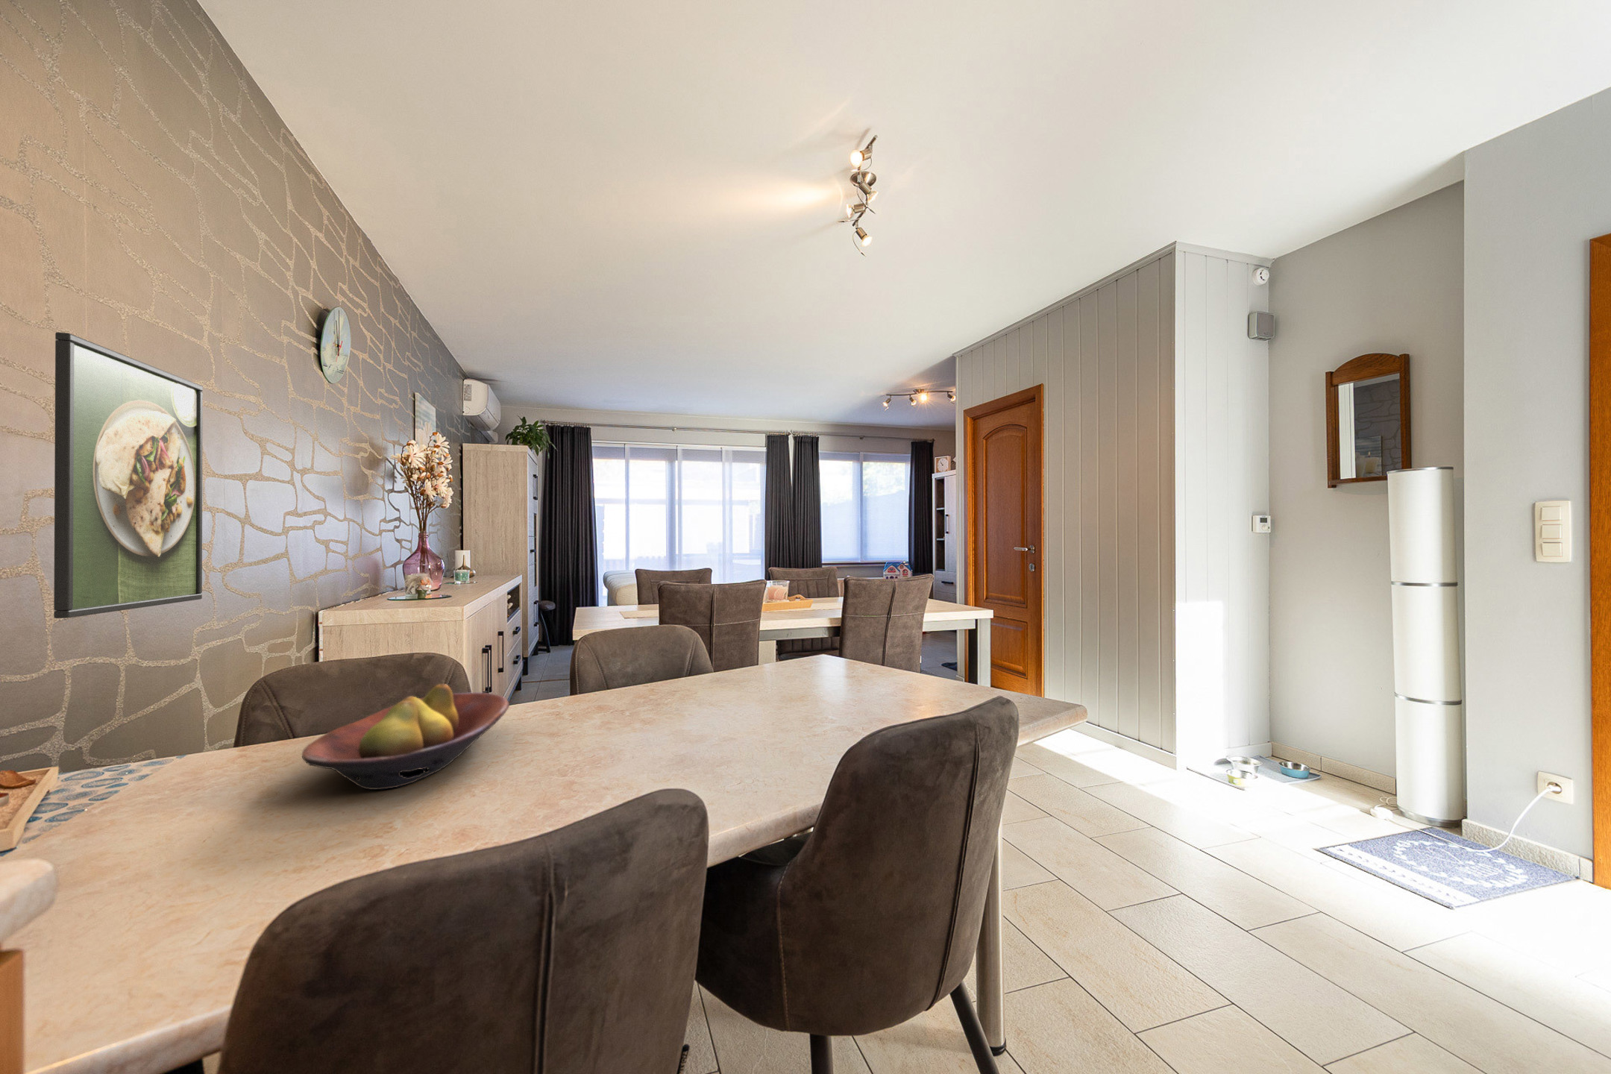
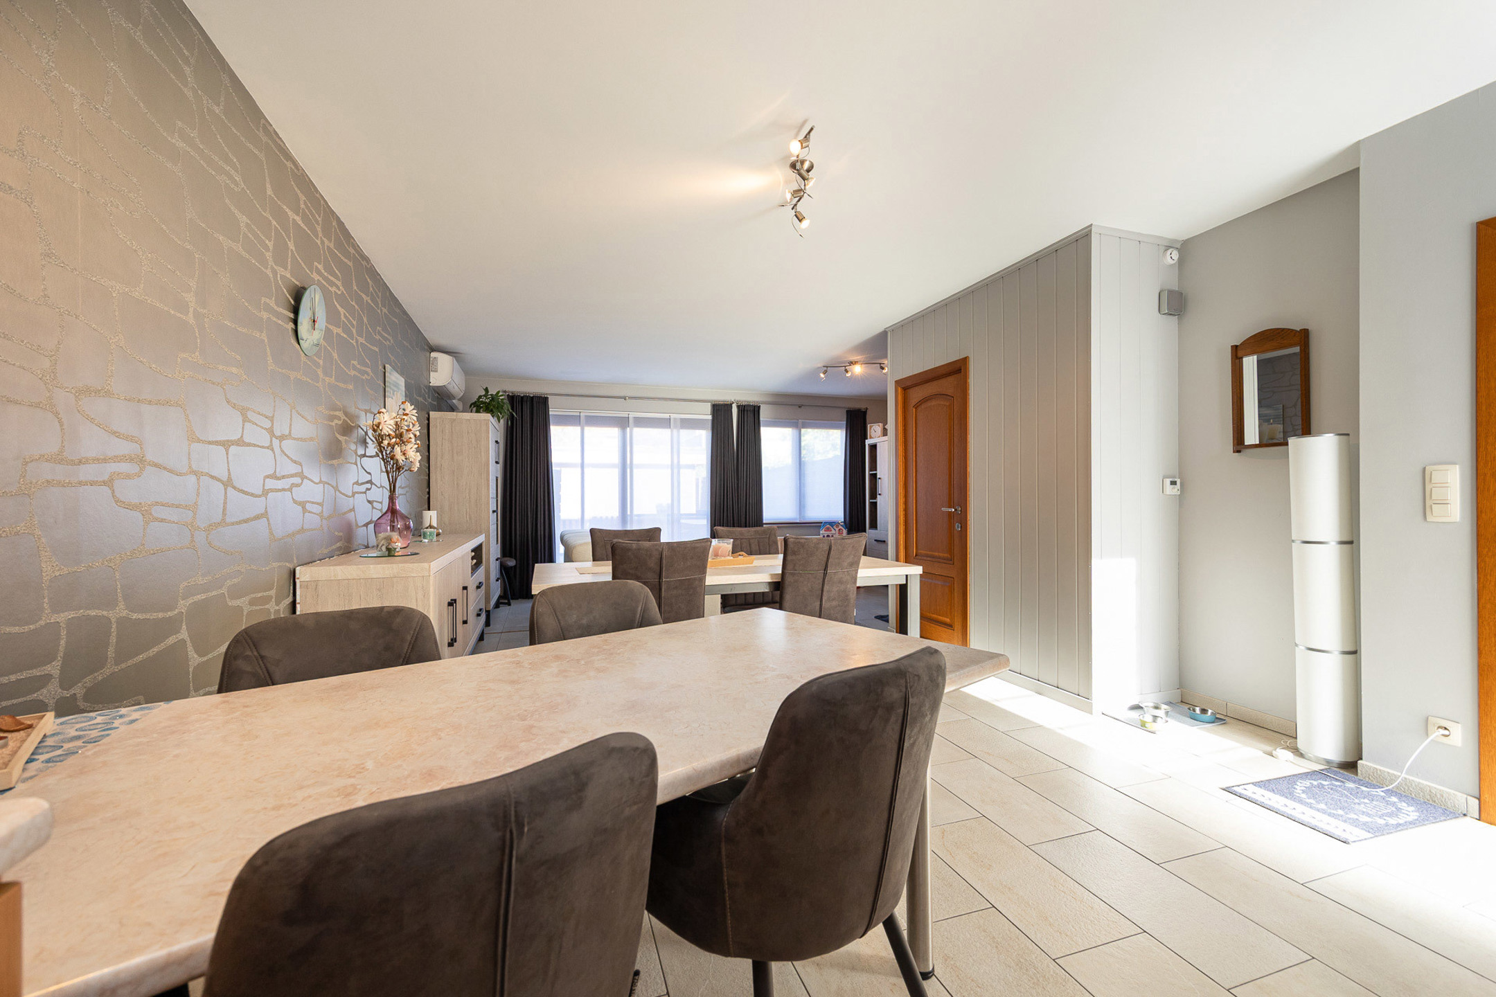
- fruit bowl [301,683,511,791]
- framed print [53,332,204,619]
